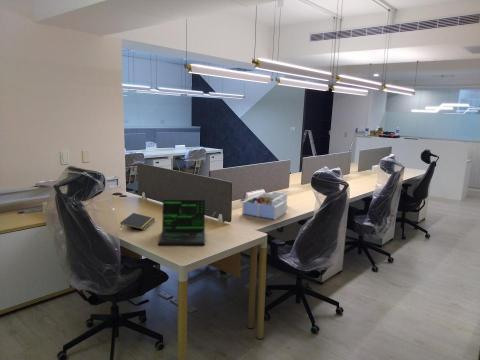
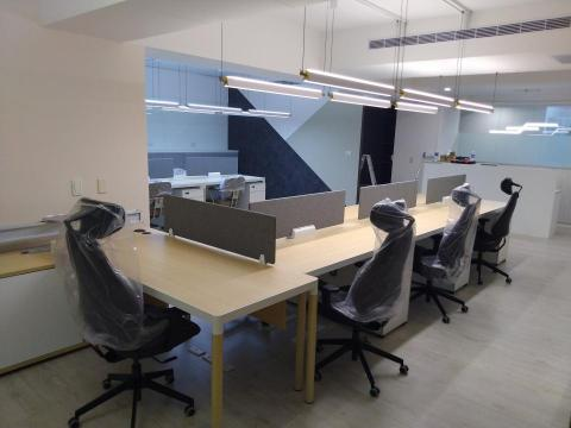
- notepad [119,212,156,231]
- desk organizer [241,191,288,221]
- laptop [157,199,217,246]
